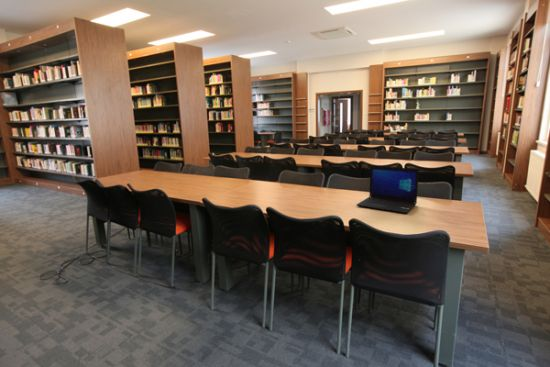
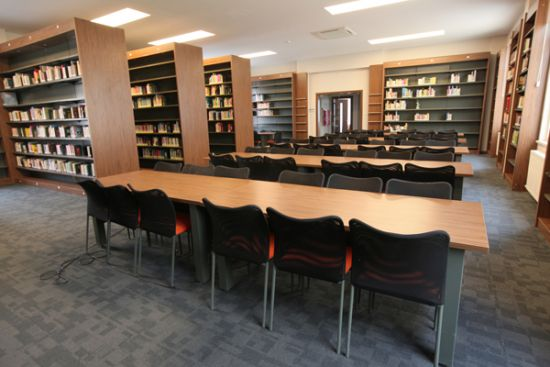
- laptop [356,164,420,215]
